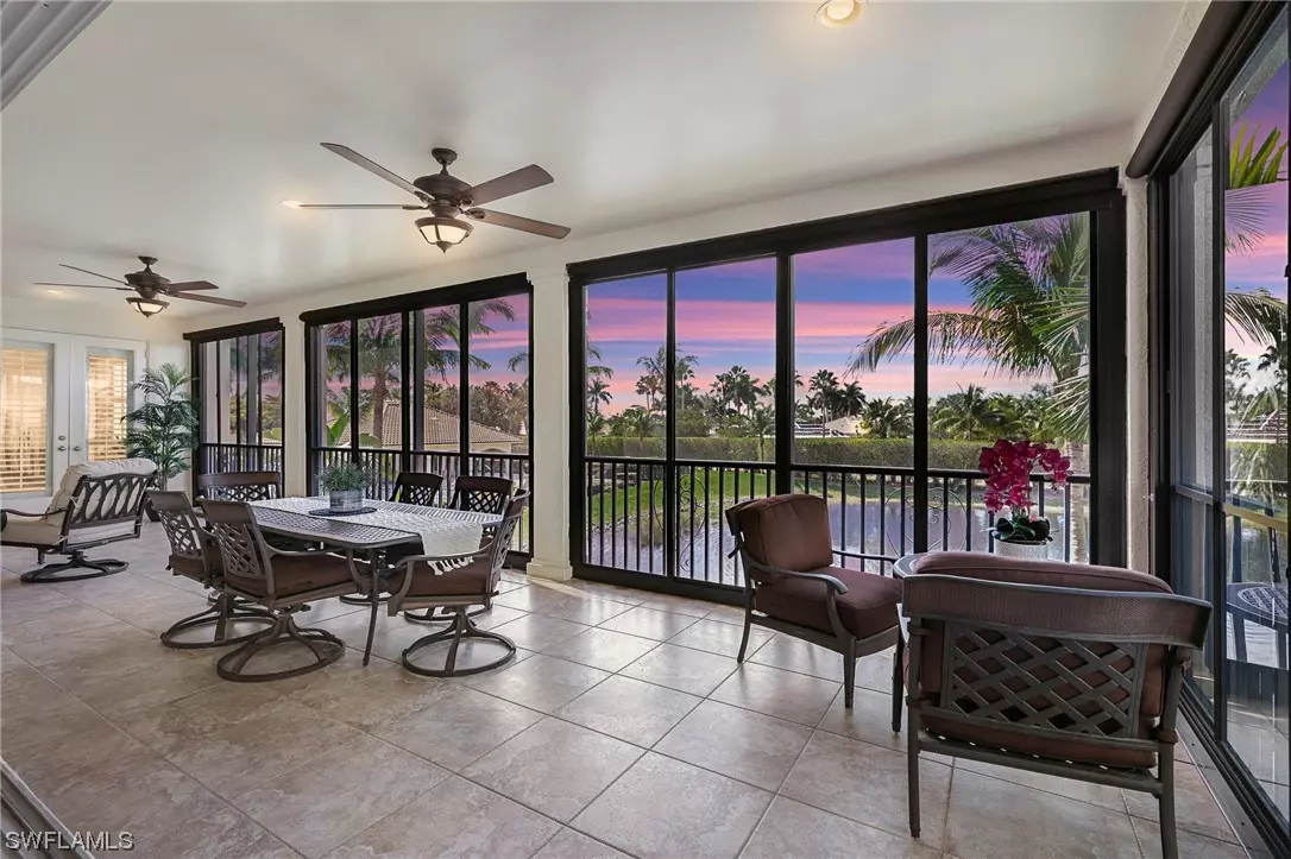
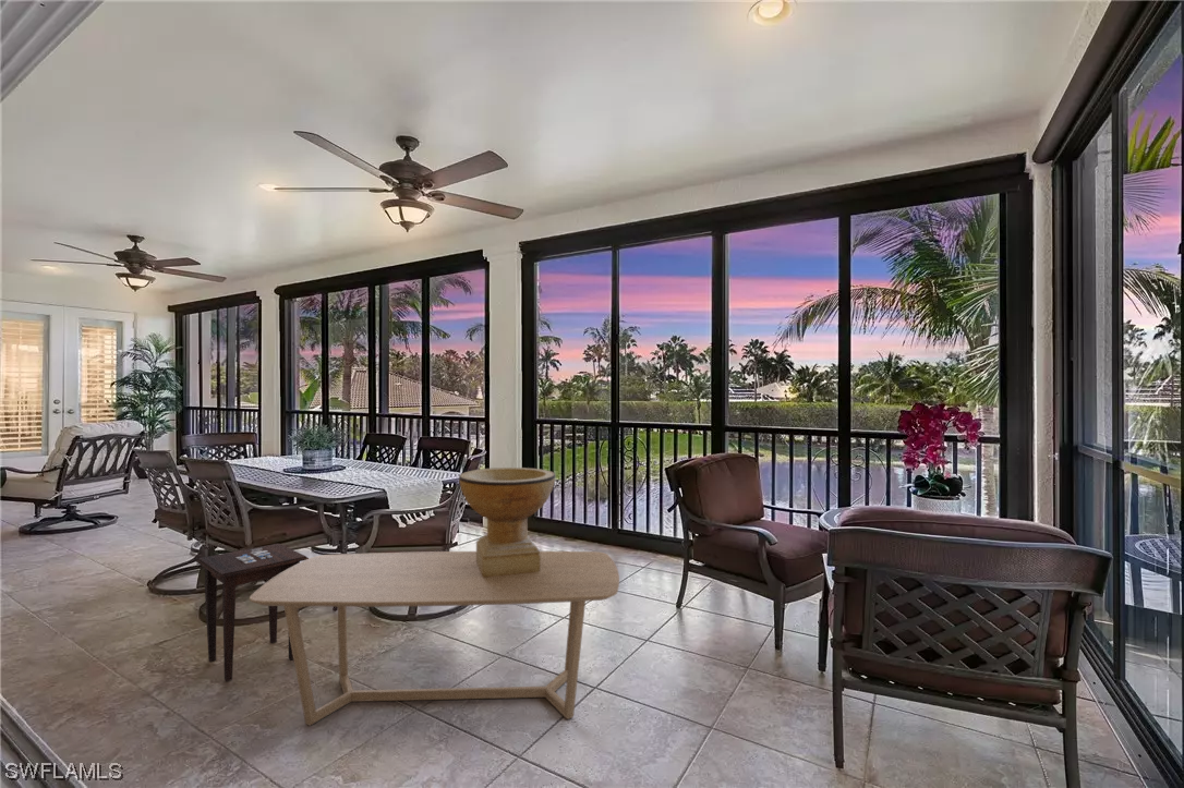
+ coffee table [249,550,620,727]
+ decorative bowl [458,466,556,578]
+ side table [195,543,310,682]
